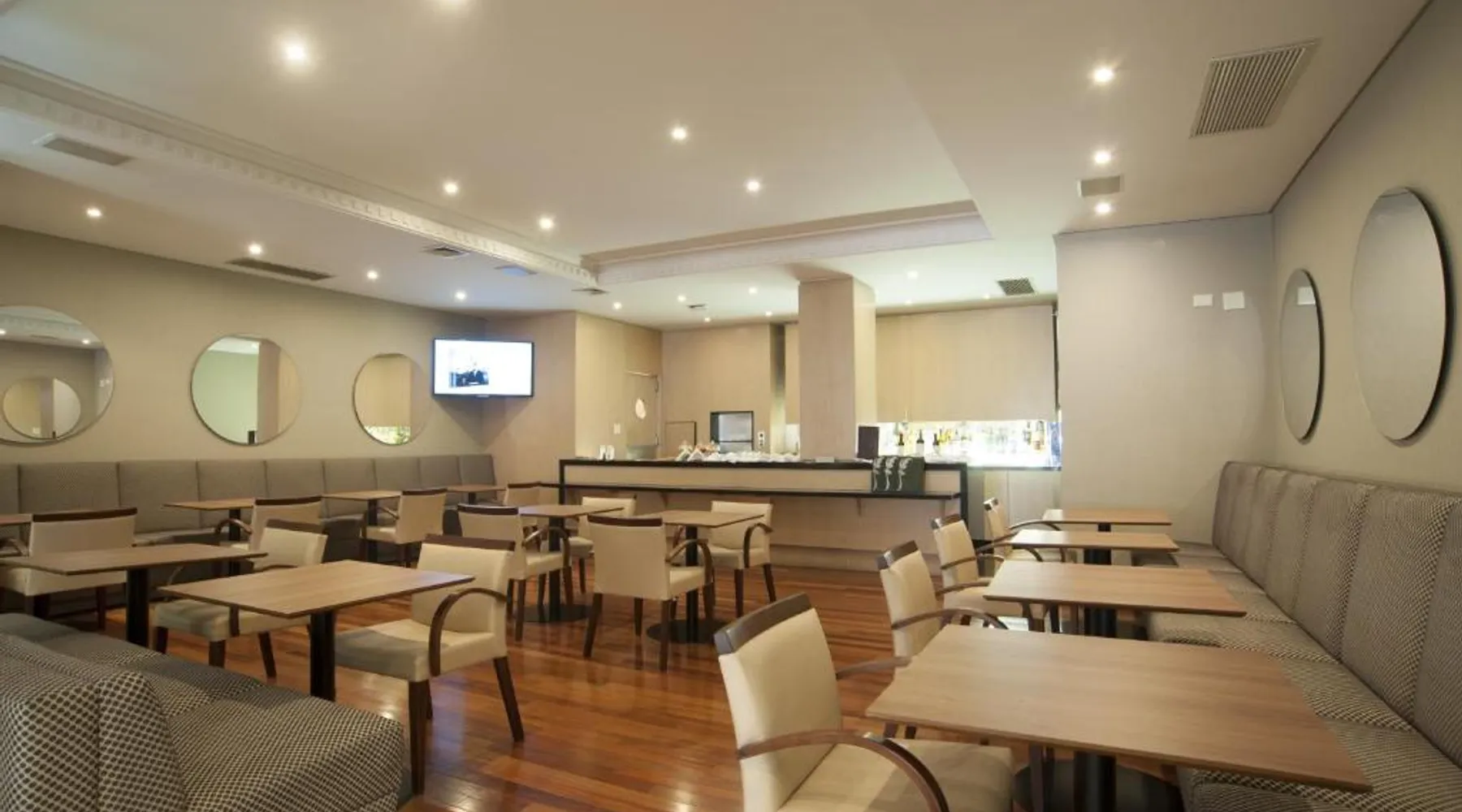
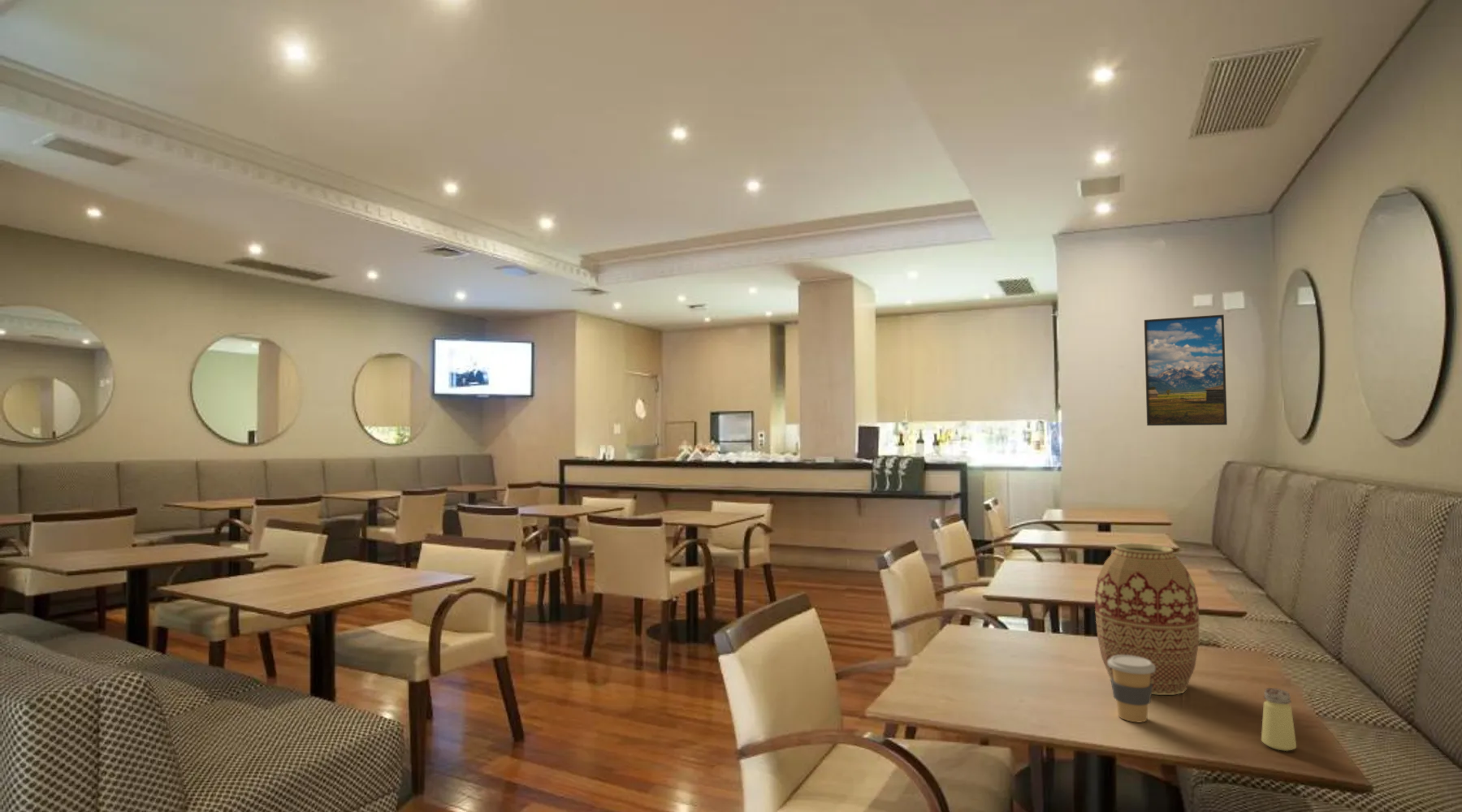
+ vase [1094,542,1200,696]
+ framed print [1144,314,1228,426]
+ saltshaker [1261,687,1297,752]
+ coffee cup [1108,655,1155,723]
